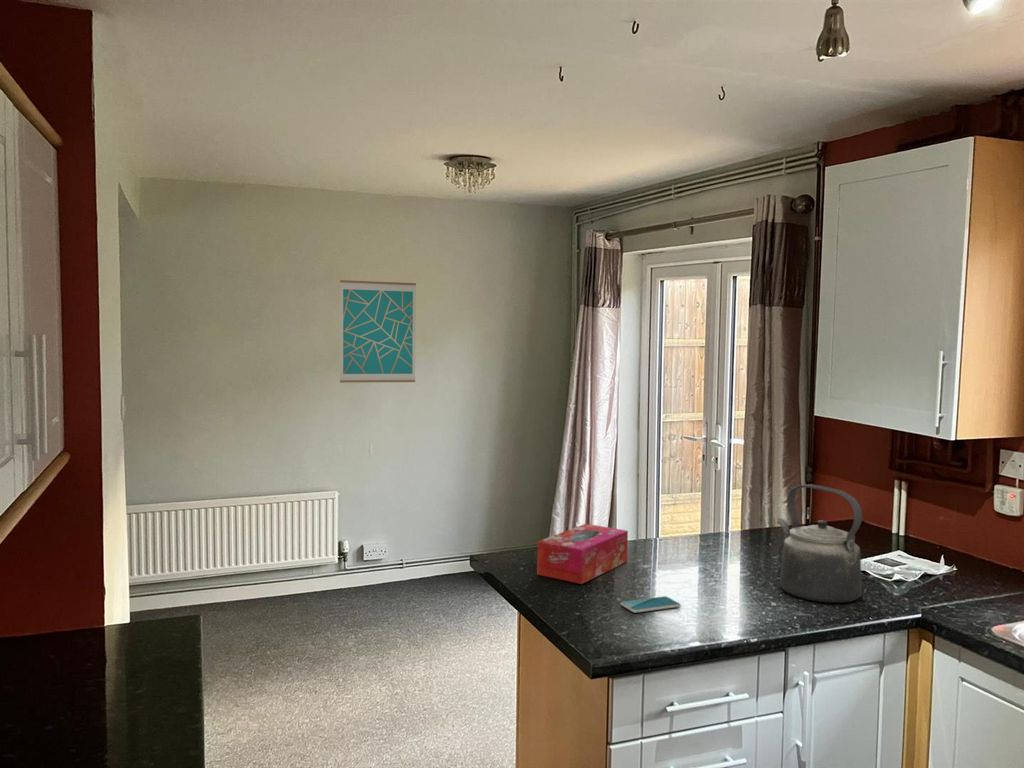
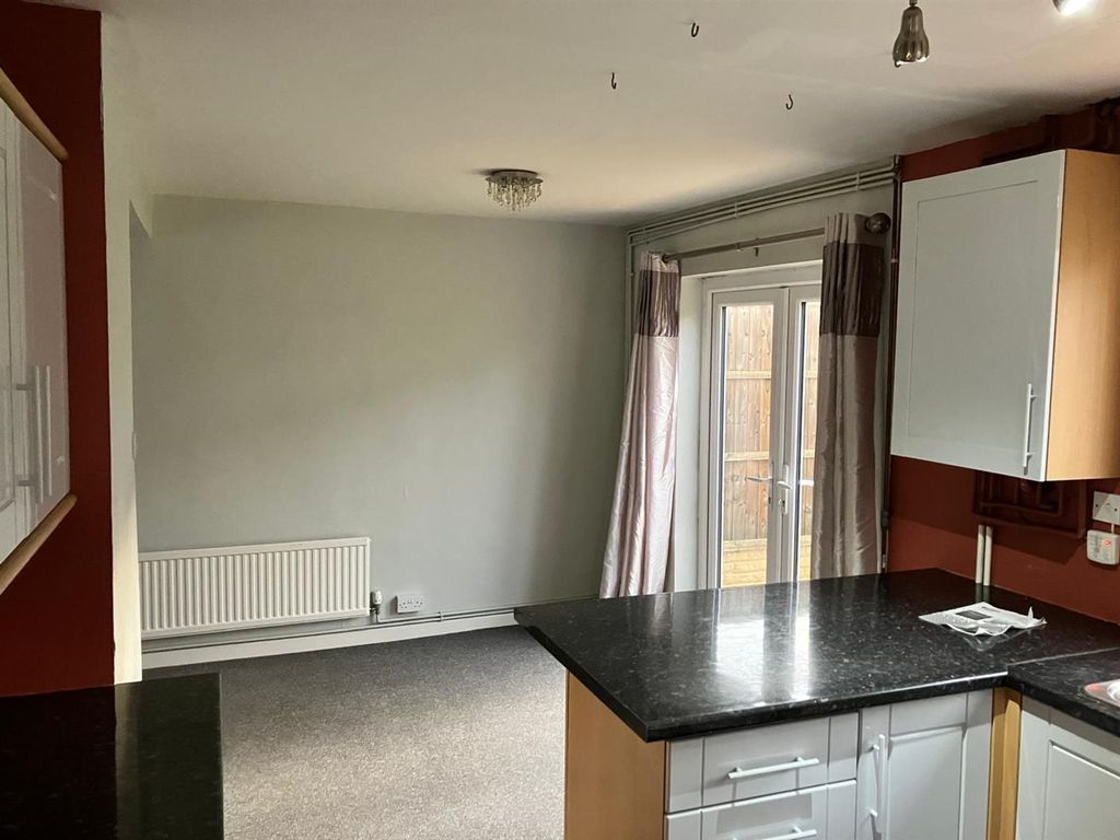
- smartphone [619,595,682,614]
- wall art [339,279,417,384]
- kettle [776,484,863,604]
- tissue box [536,523,629,585]
